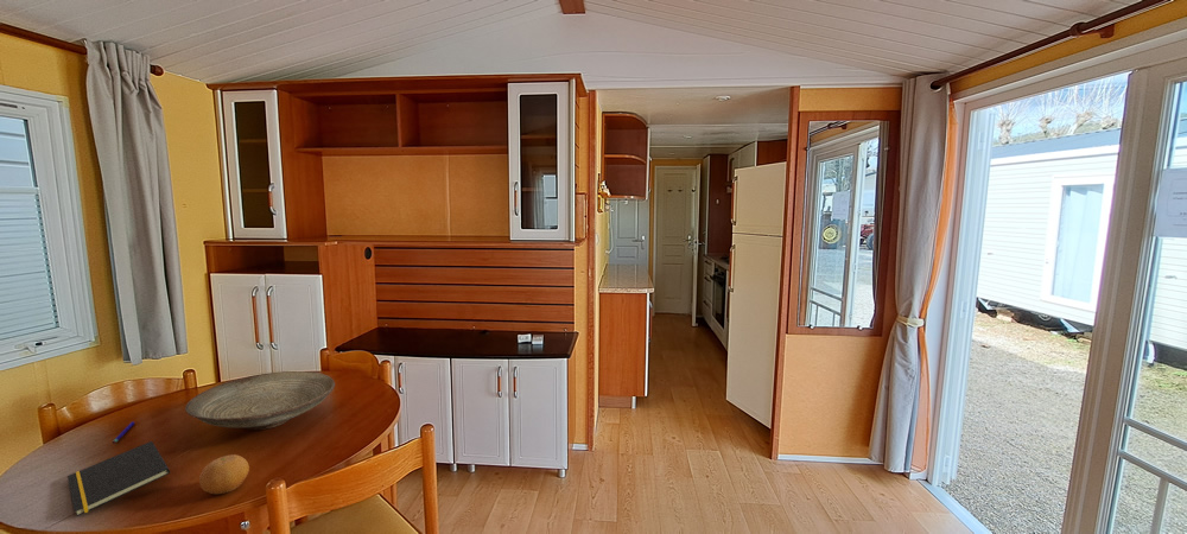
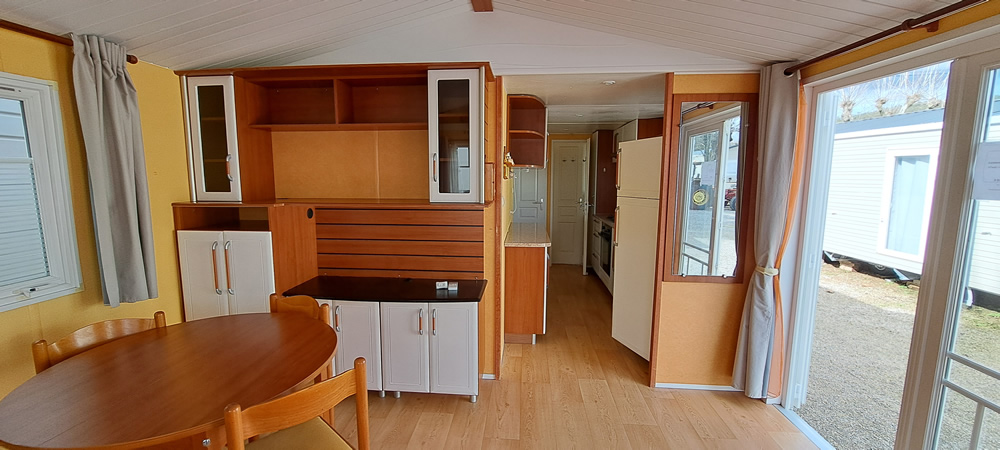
- notepad [66,440,171,517]
- decorative bowl [184,370,336,431]
- pen [112,420,135,445]
- fruit [198,453,250,495]
